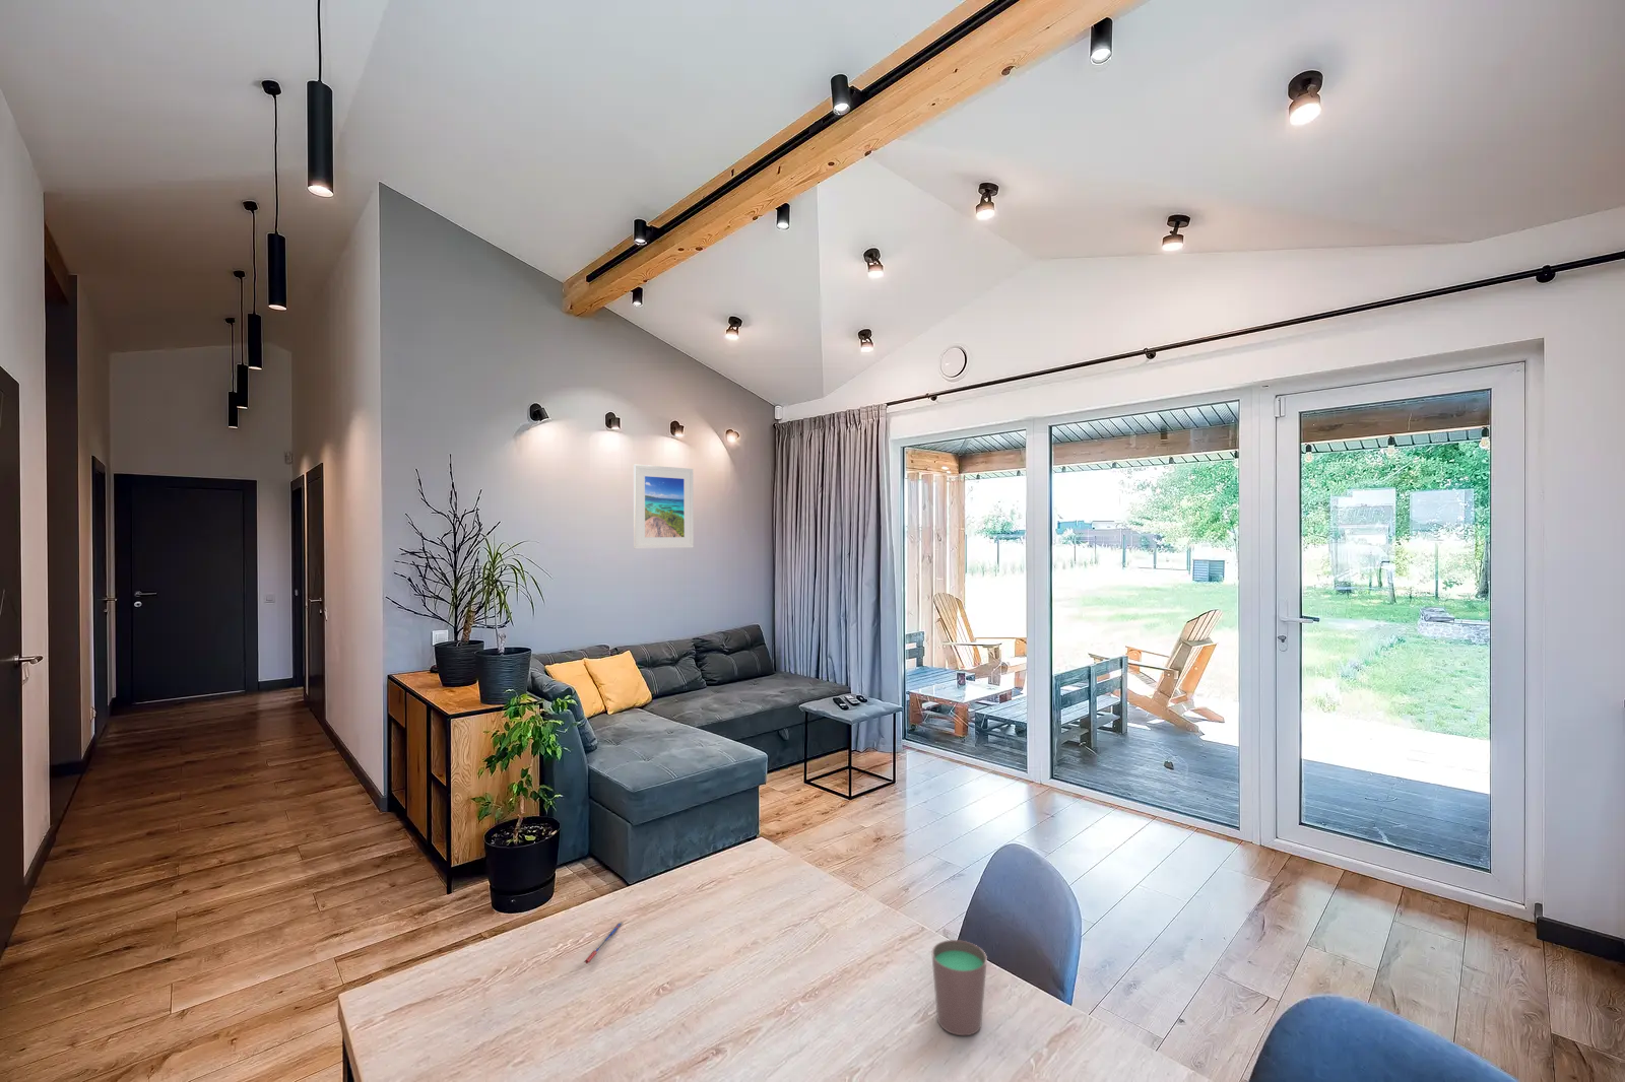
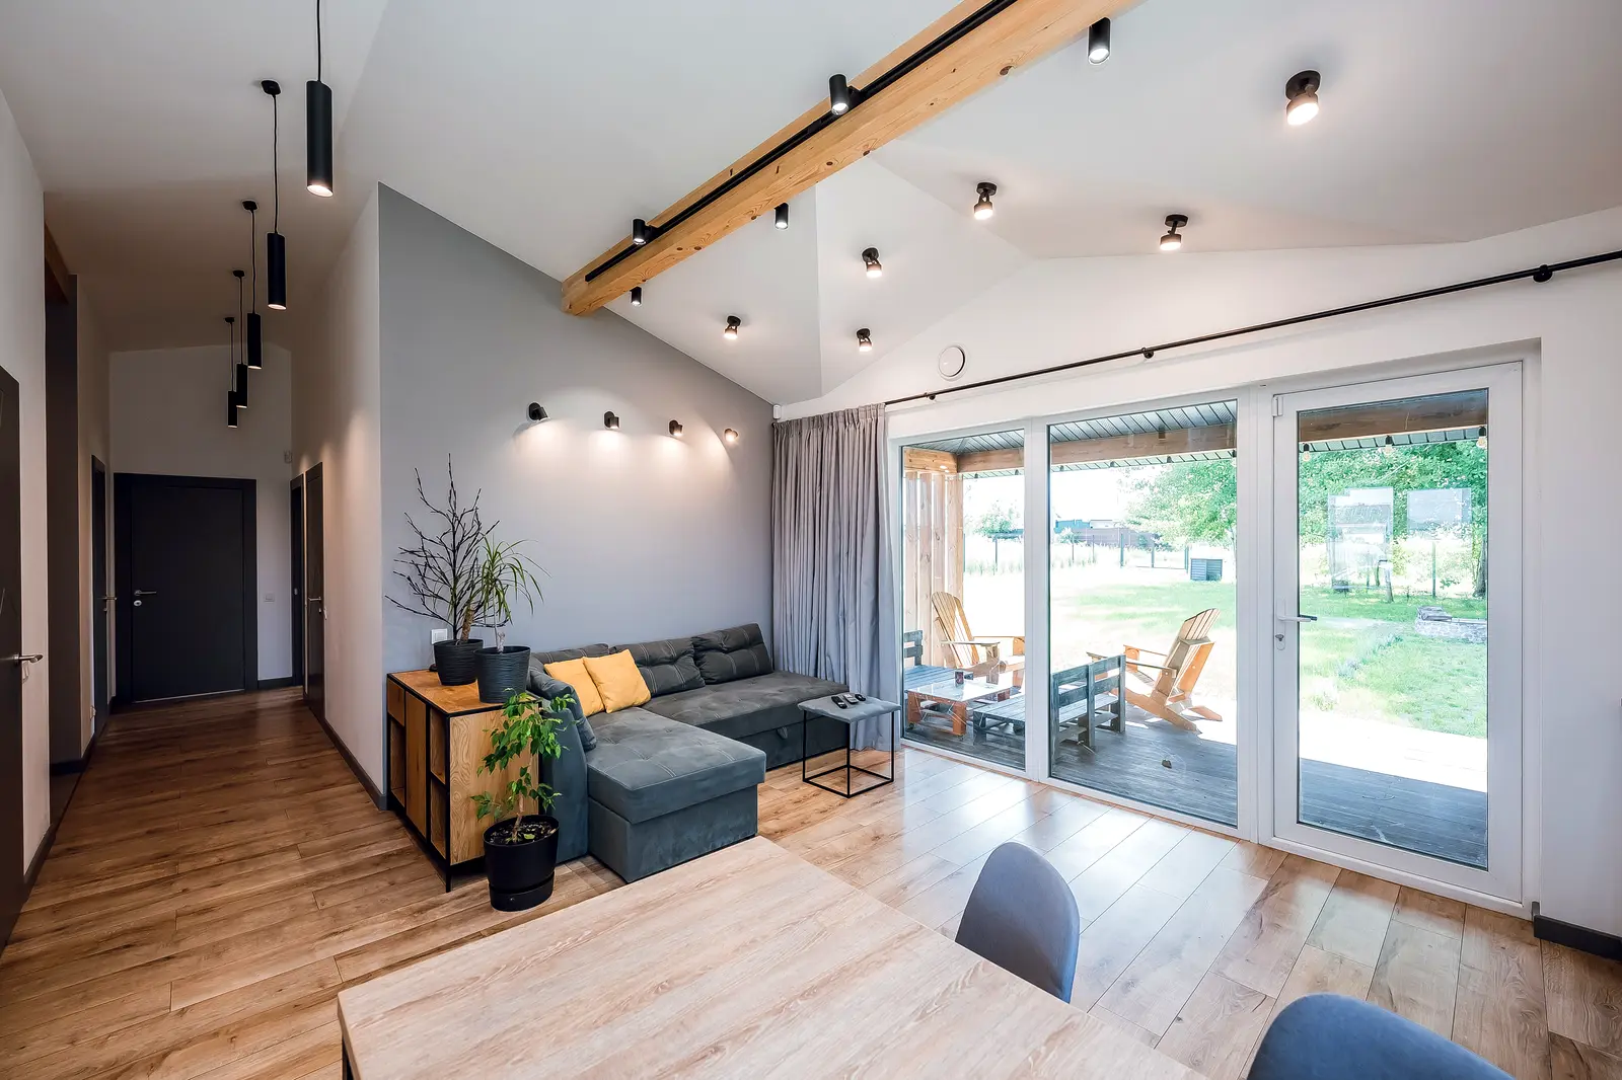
- pen [584,920,622,964]
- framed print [633,464,695,549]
- cup [930,938,988,1036]
